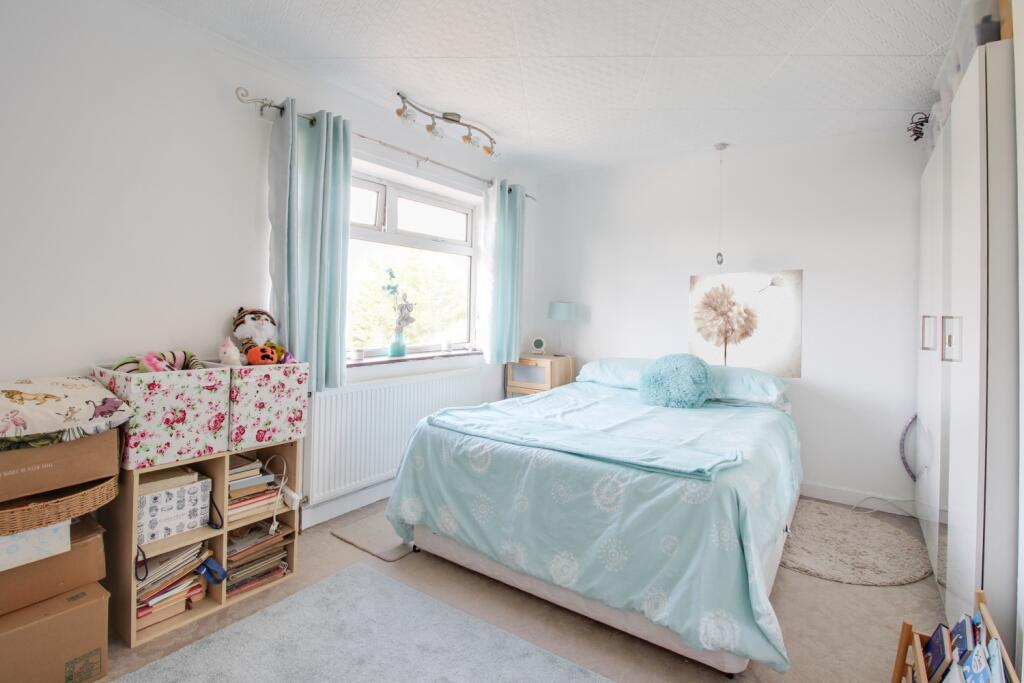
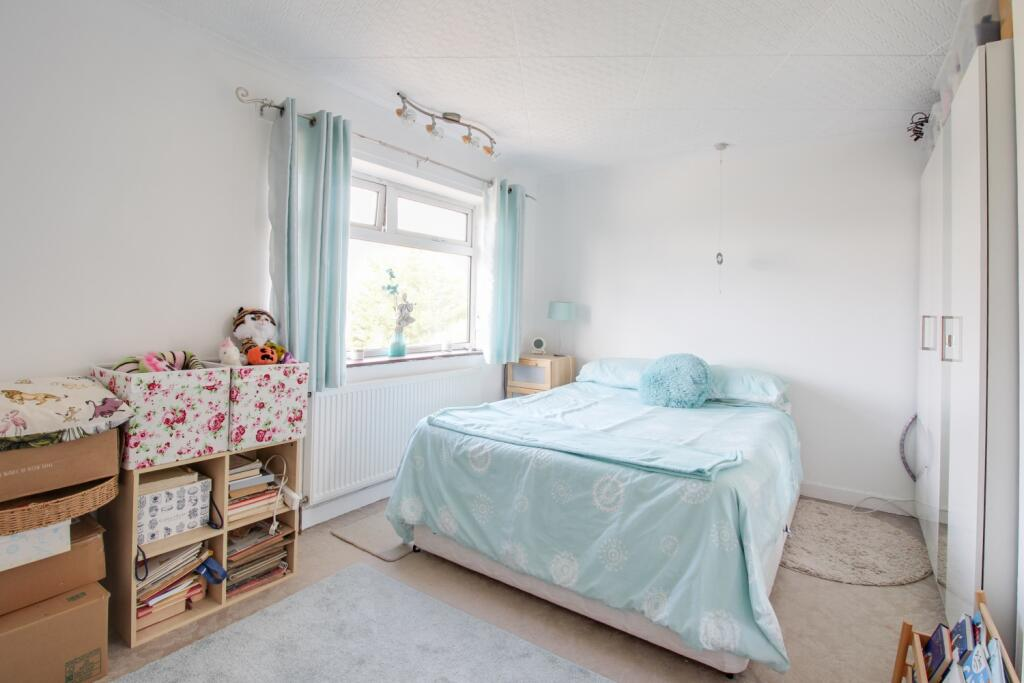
- wall art [688,268,804,379]
